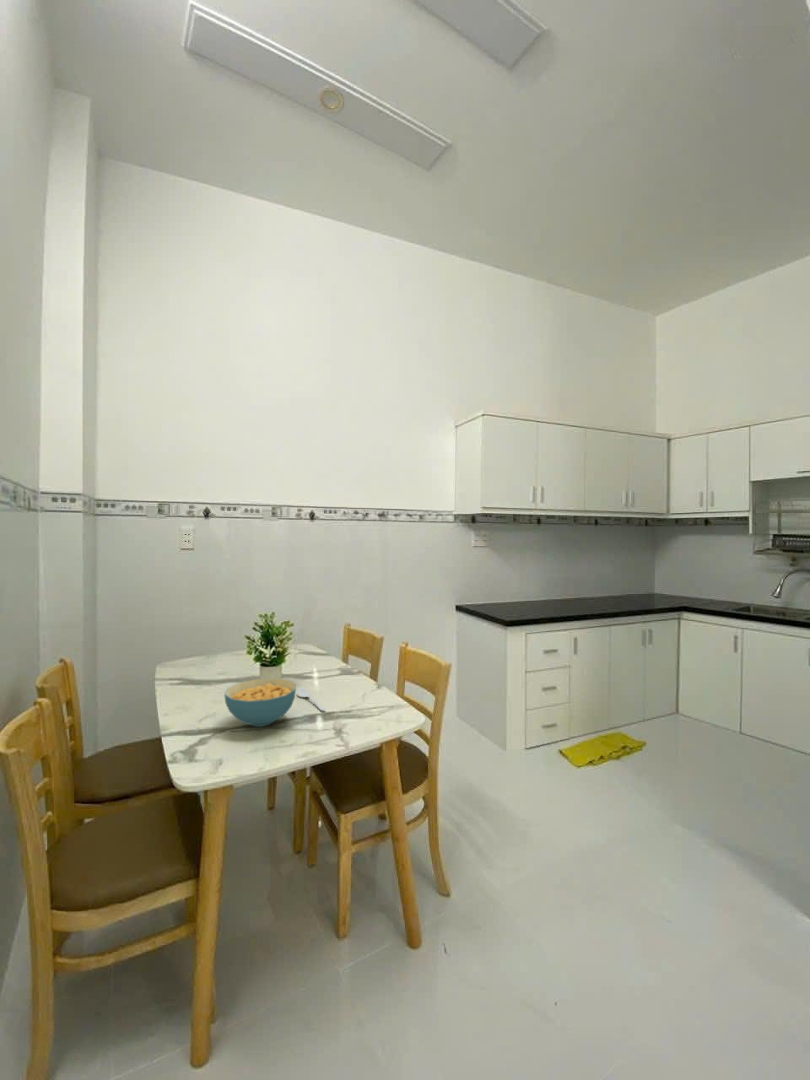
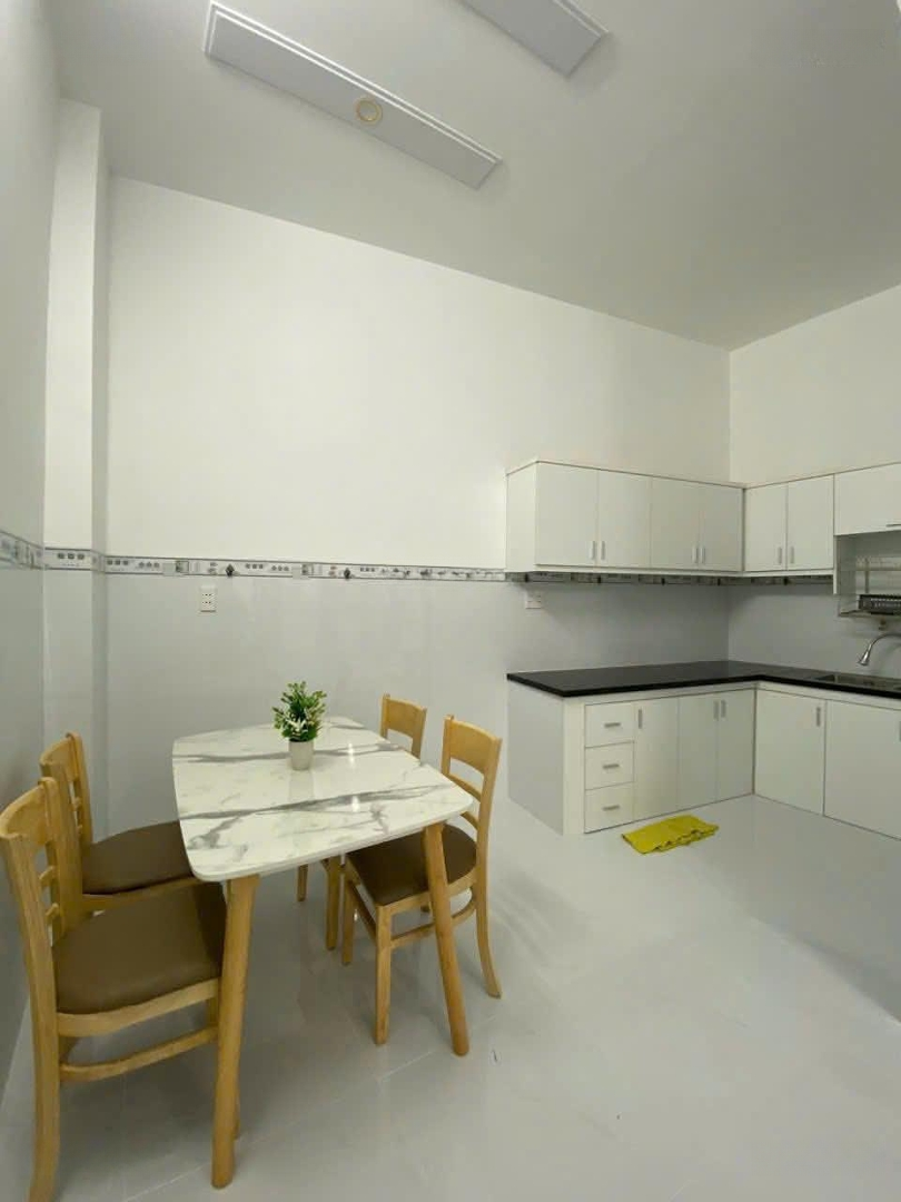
- spoon [296,686,326,712]
- cereal bowl [223,677,297,728]
